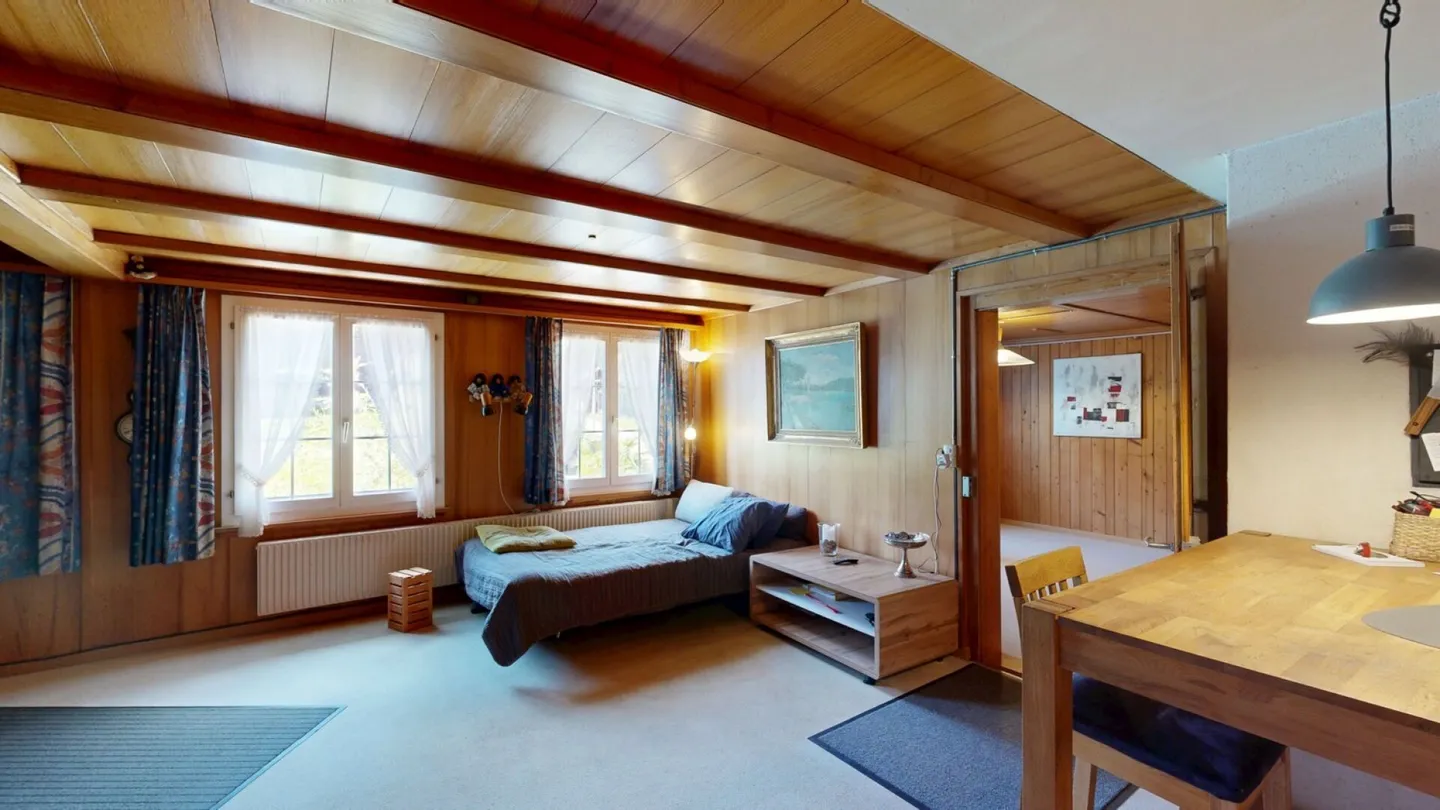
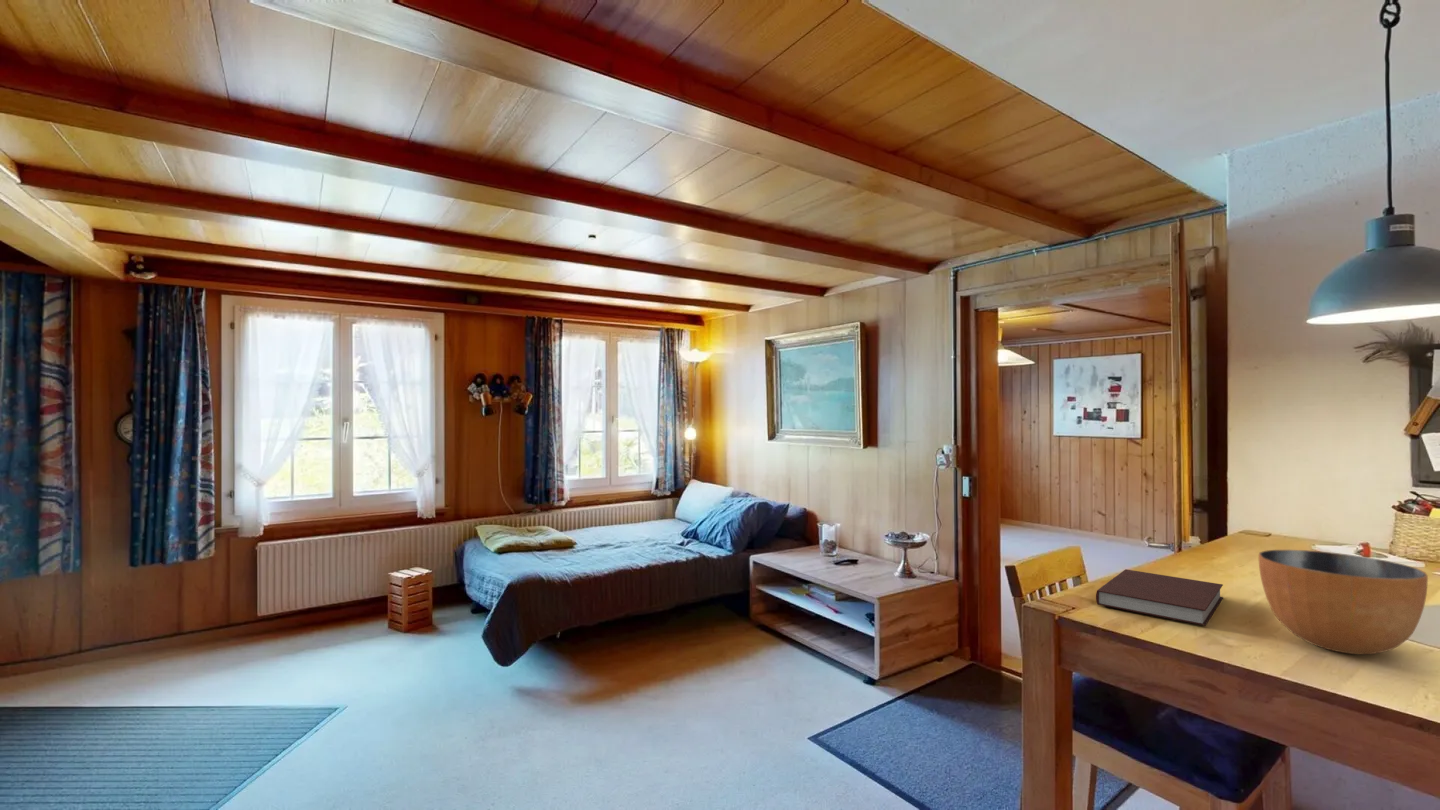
+ notebook [1095,568,1224,627]
+ bowl [1258,549,1429,655]
